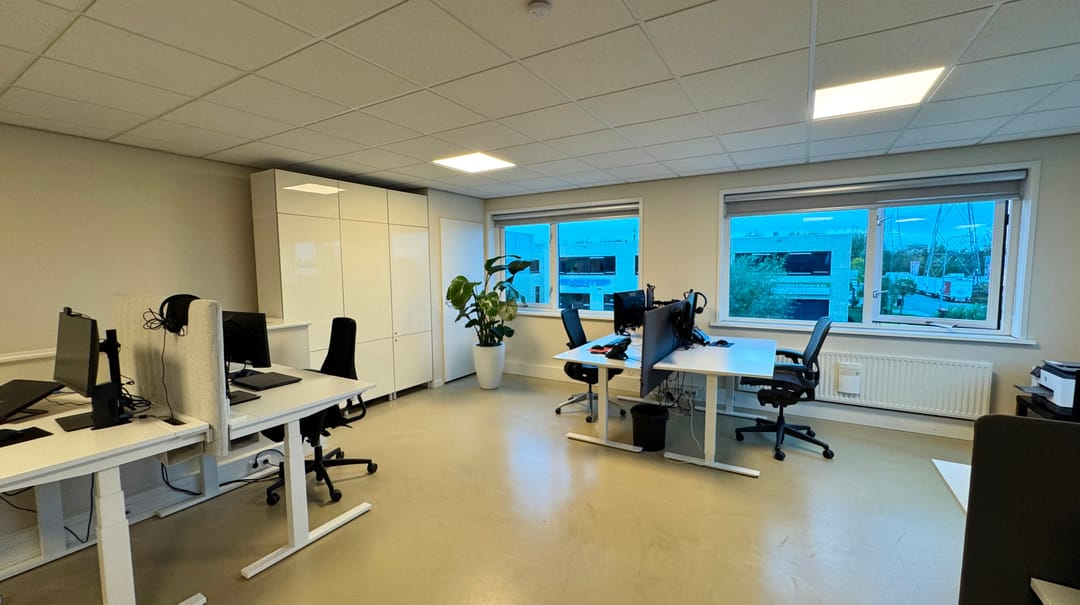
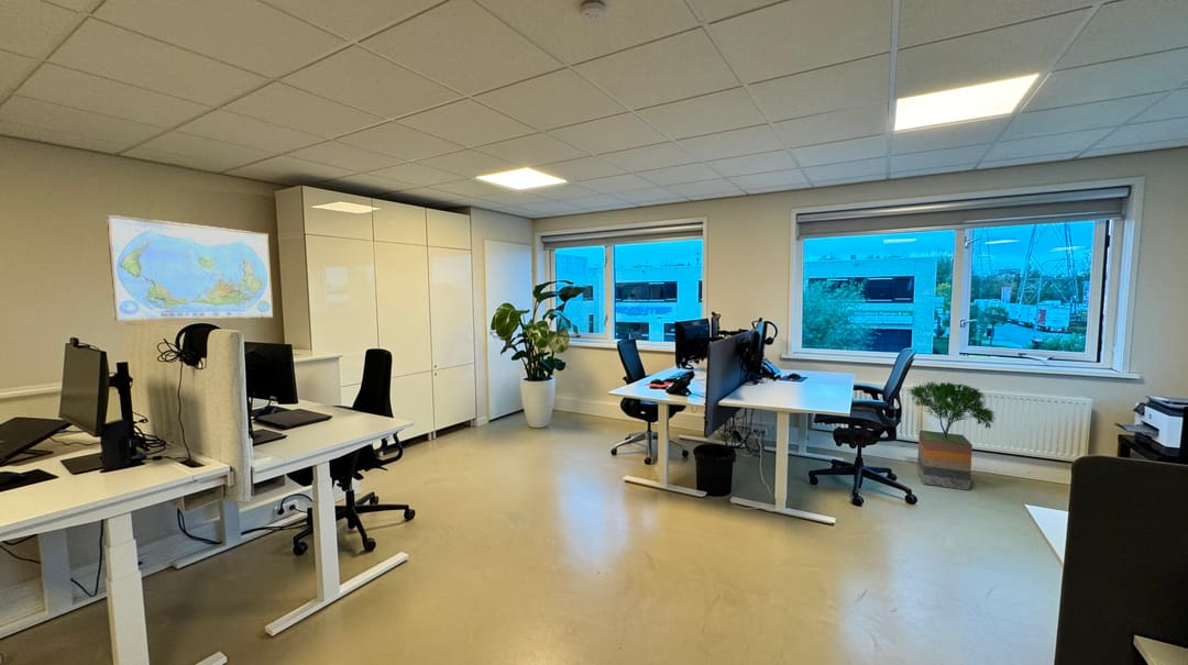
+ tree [906,379,997,491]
+ world map [106,214,274,322]
